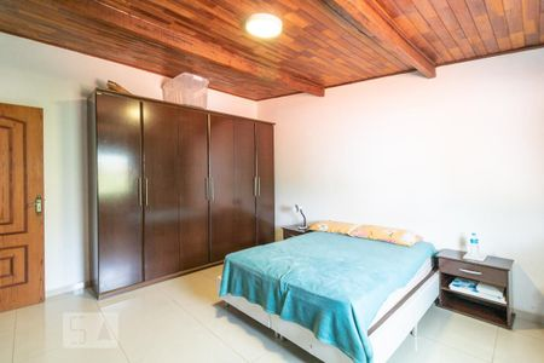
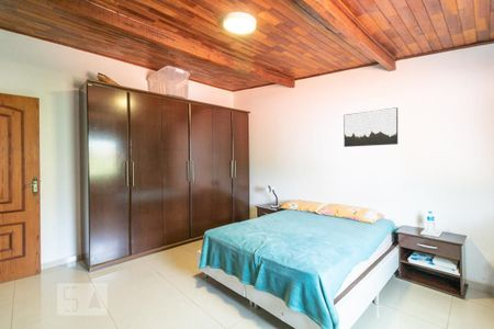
+ wall art [343,106,398,148]
